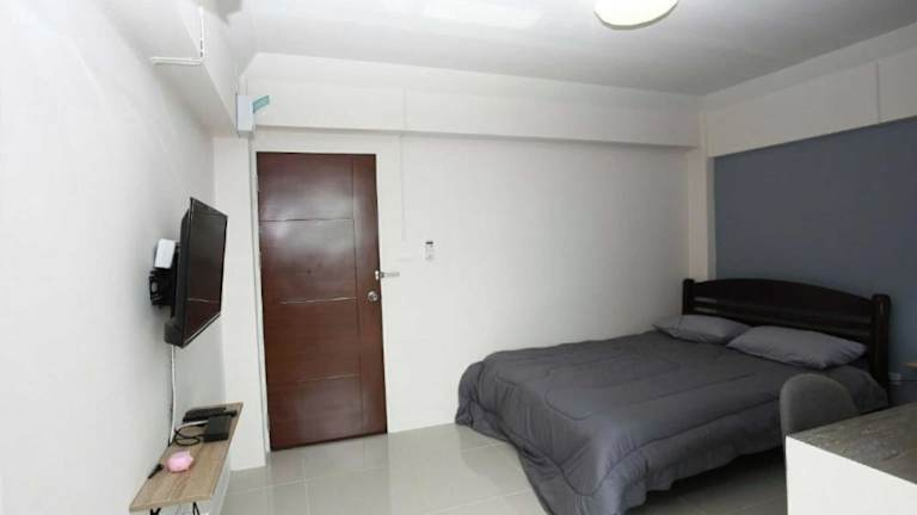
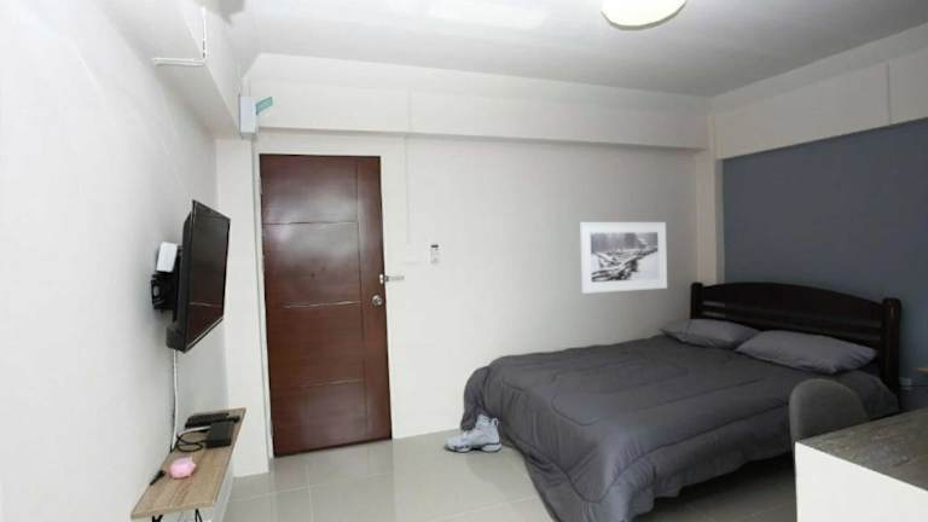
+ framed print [579,221,668,295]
+ sneaker [445,413,503,453]
